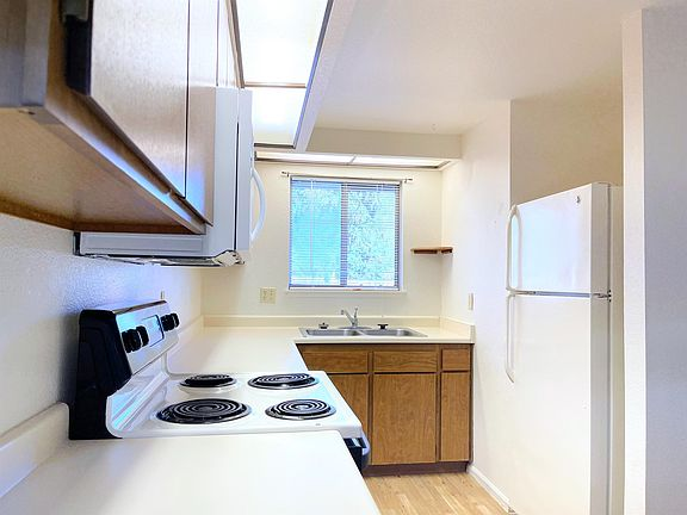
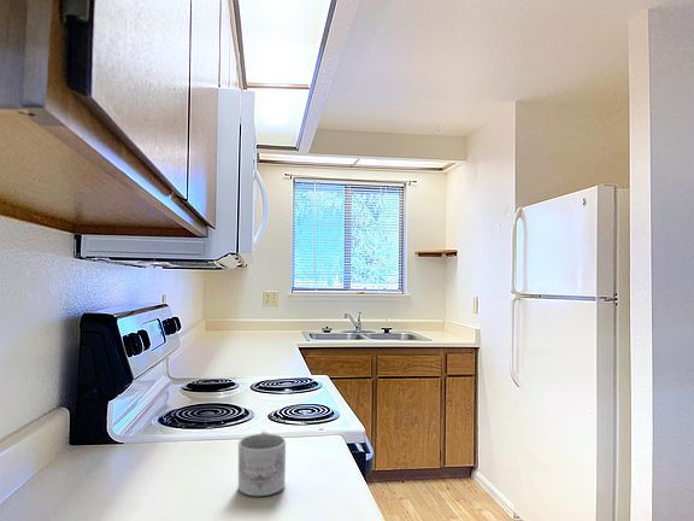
+ mug [237,429,287,497]
